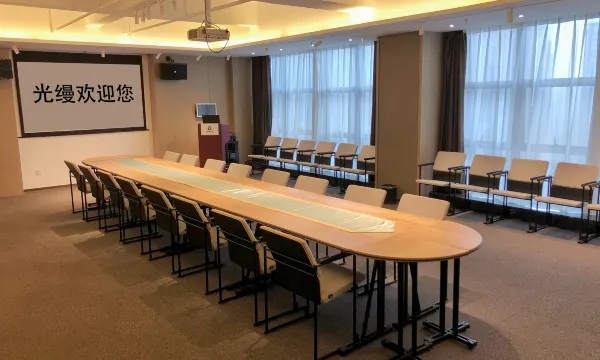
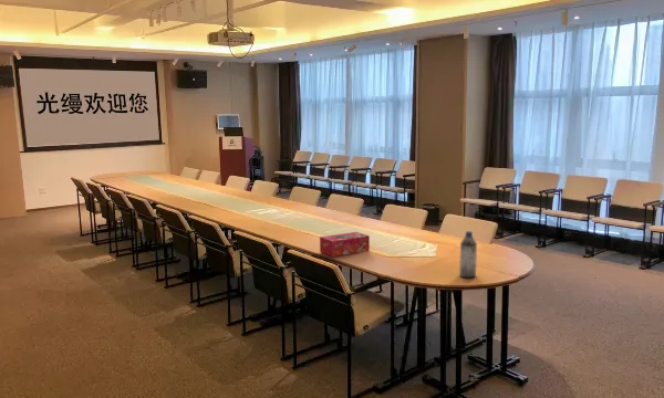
+ water bottle [458,230,478,280]
+ tissue box [319,231,371,258]
